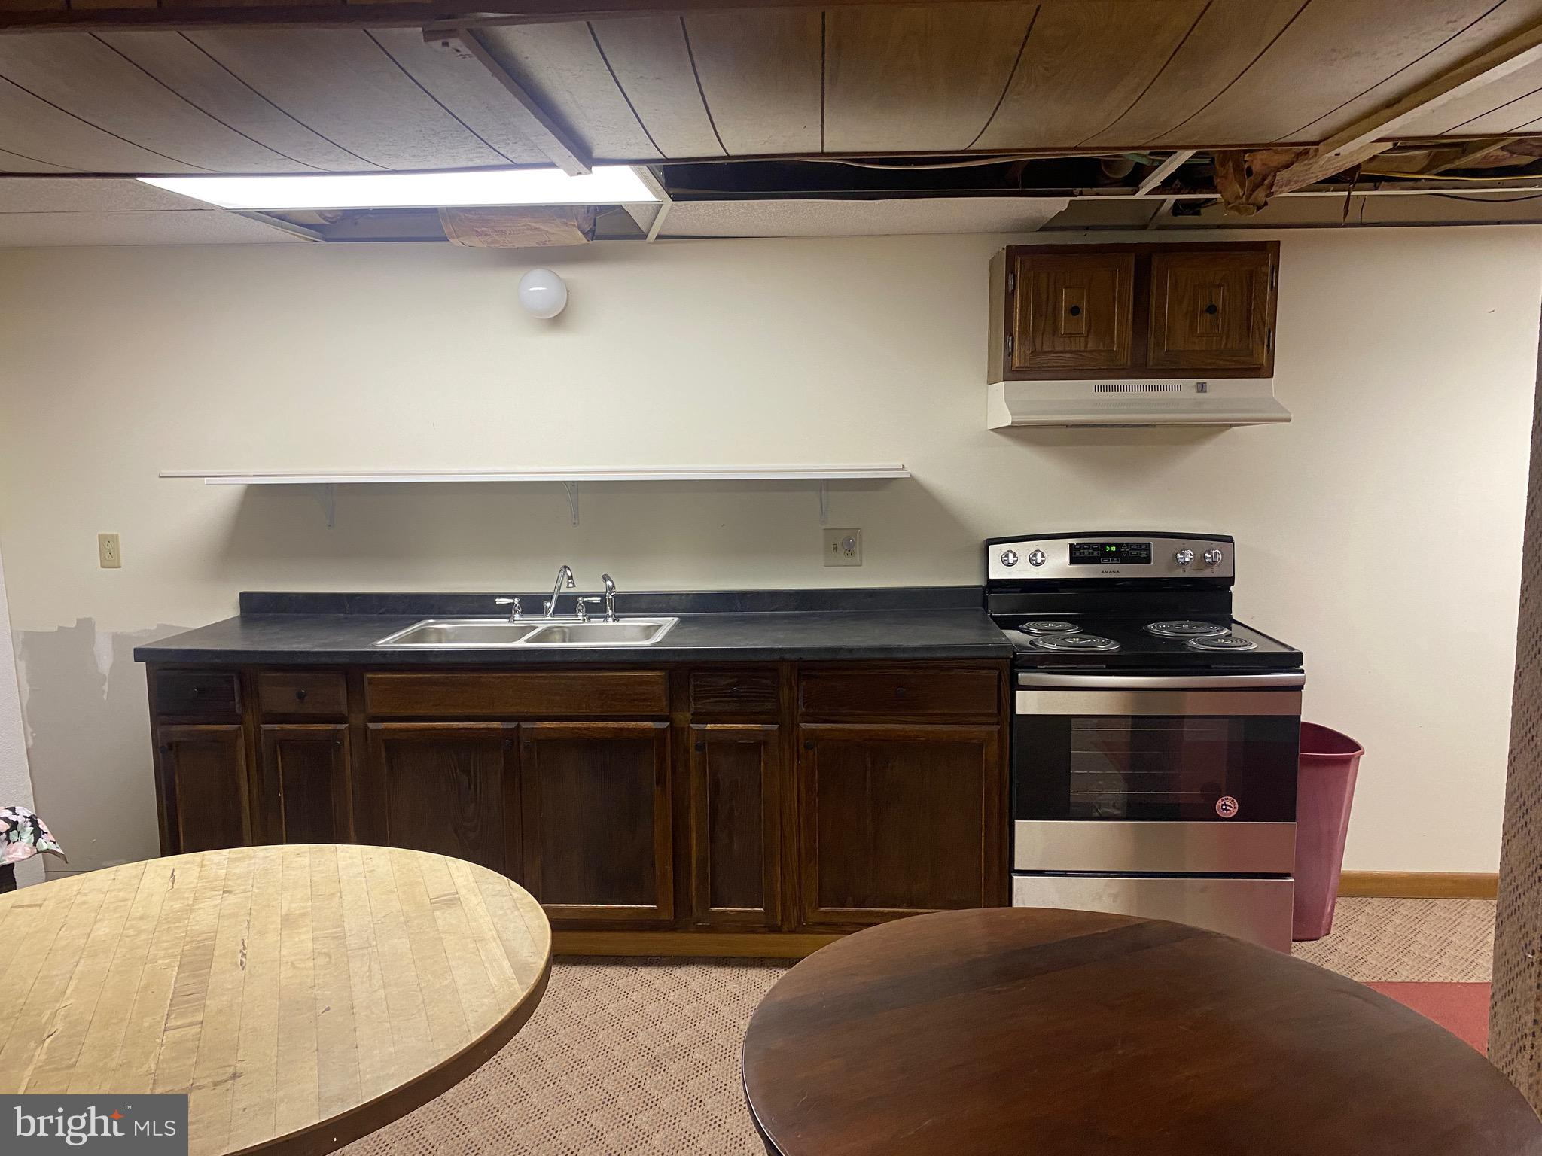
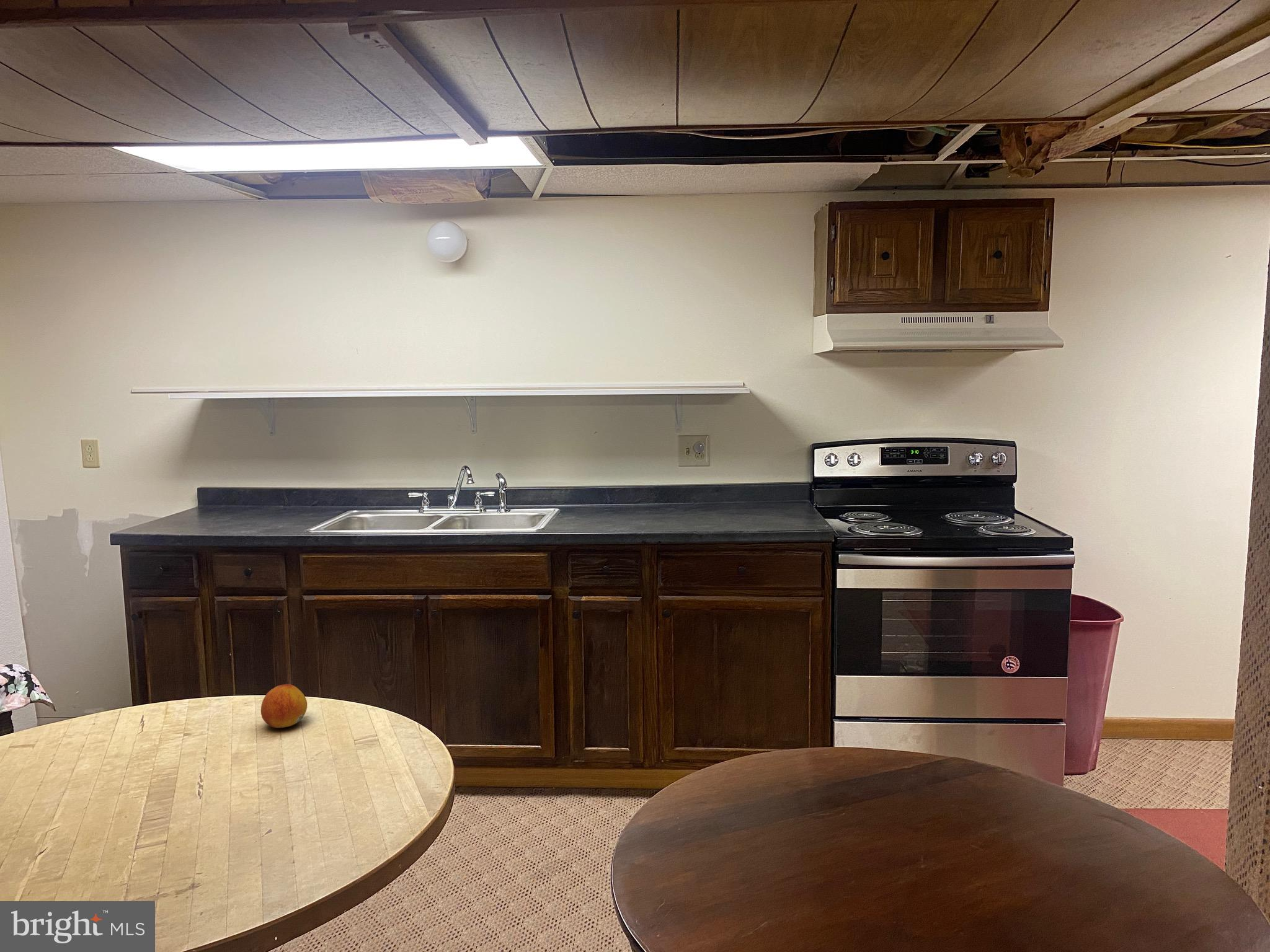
+ fruit [260,684,308,728]
